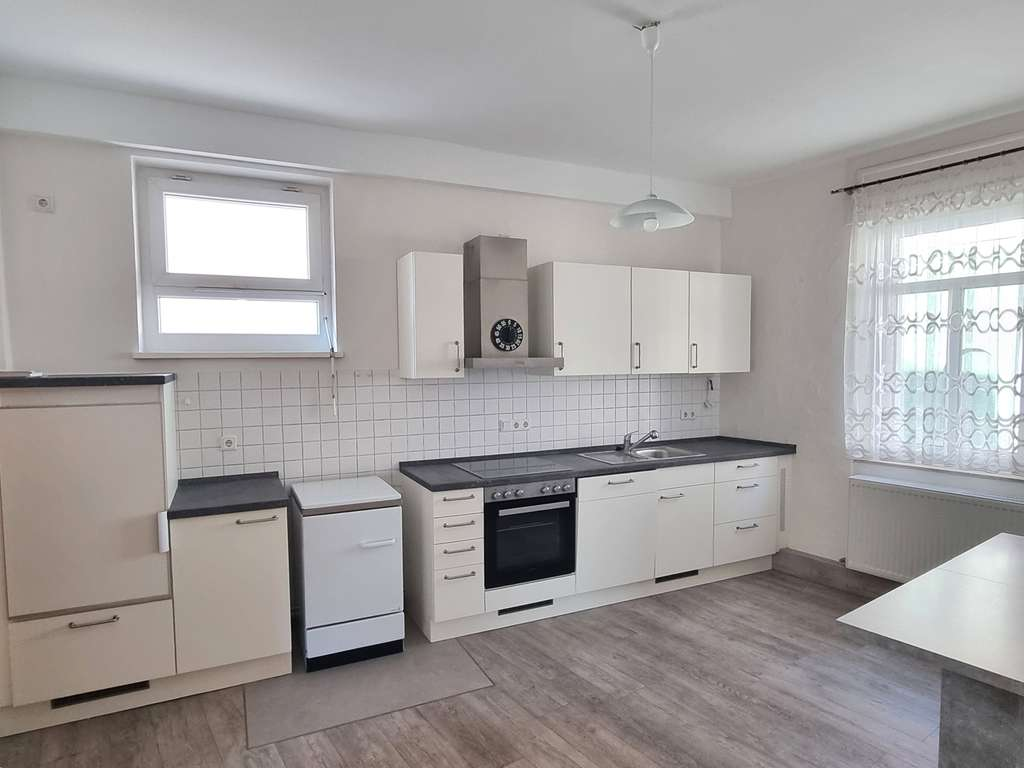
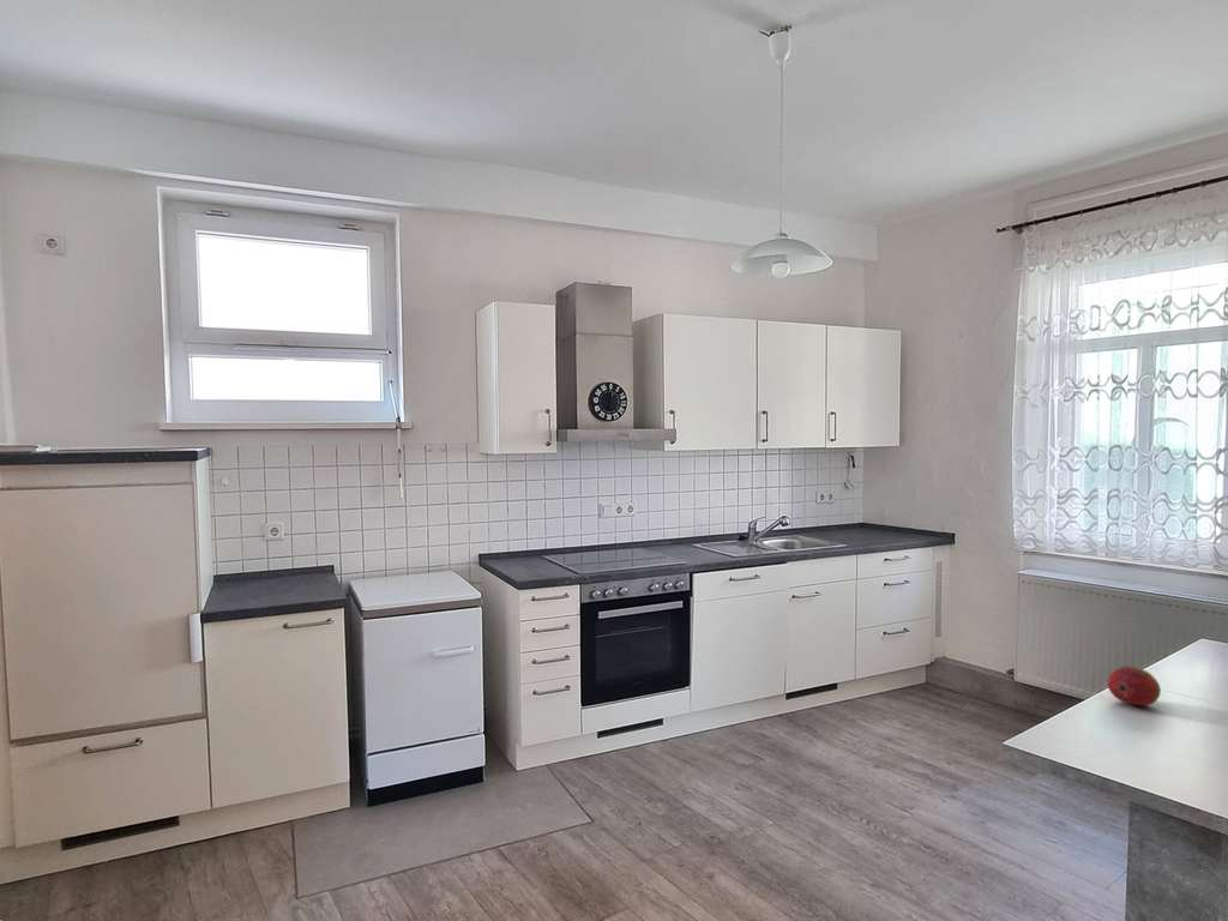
+ fruit [1107,664,1162,706]
